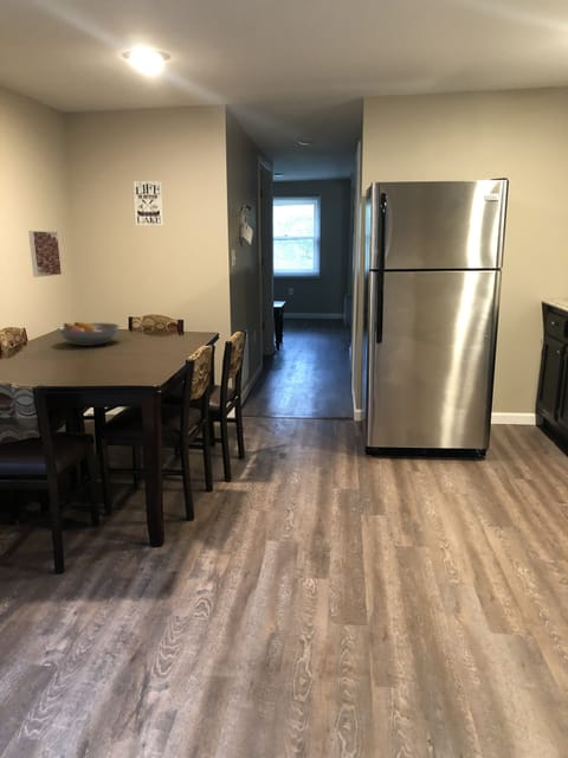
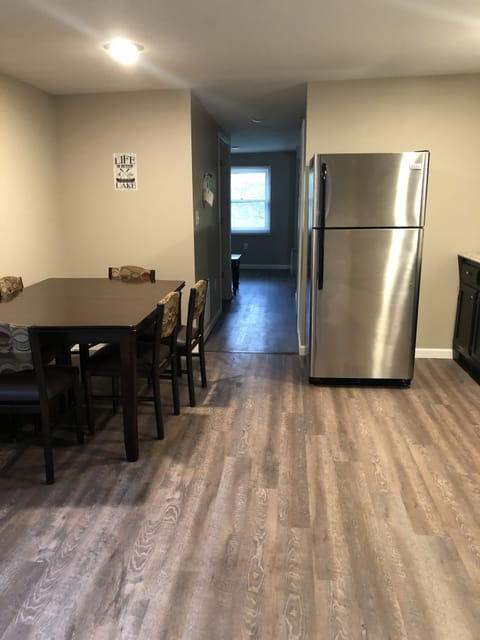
- fruit bowl [56,321,121,347]
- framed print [27,230,63,278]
